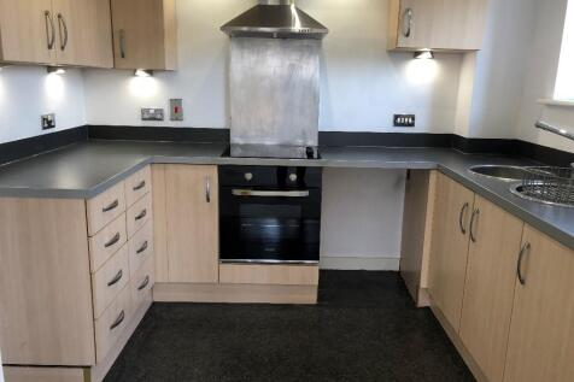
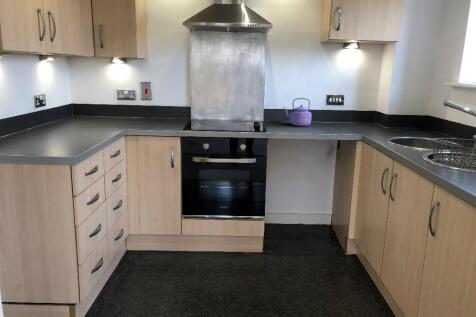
+ kettle [282,97,312,127]
